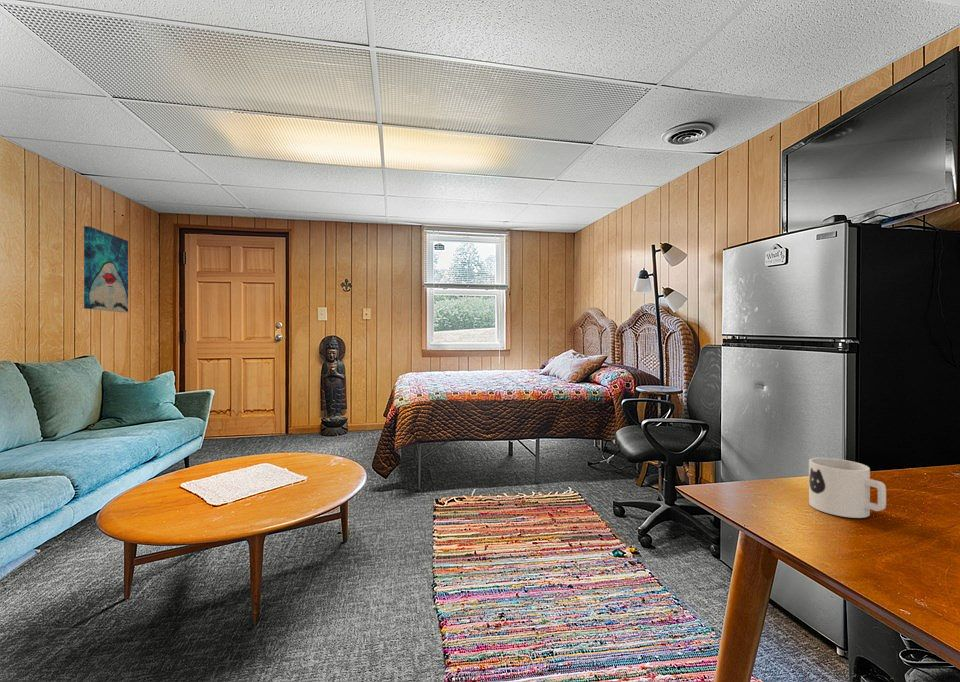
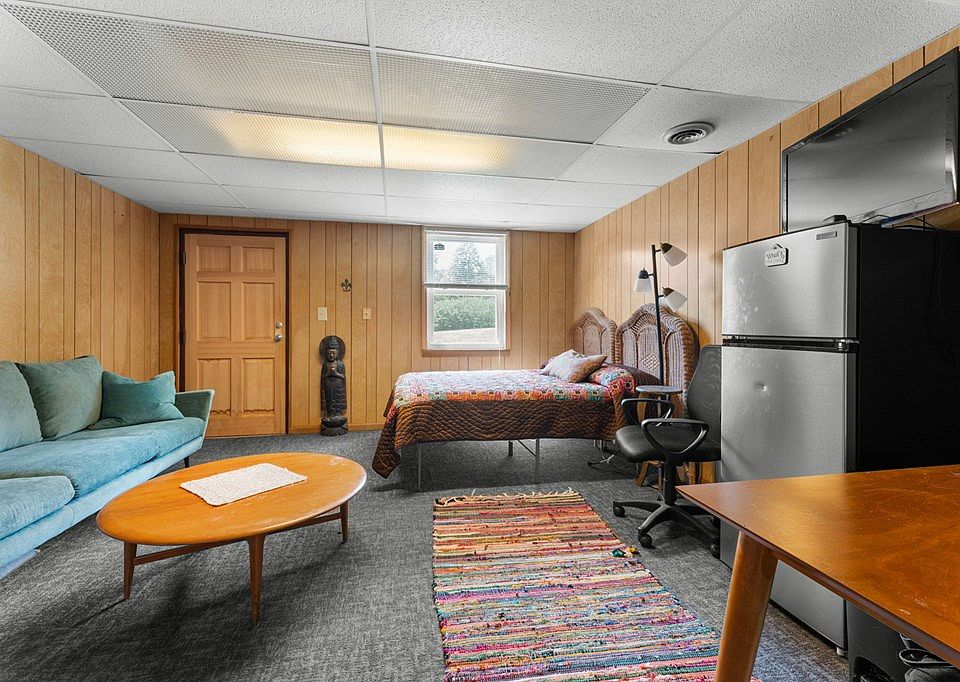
- wall art [83,225,129,314]
- mug [808,457,887,519]
